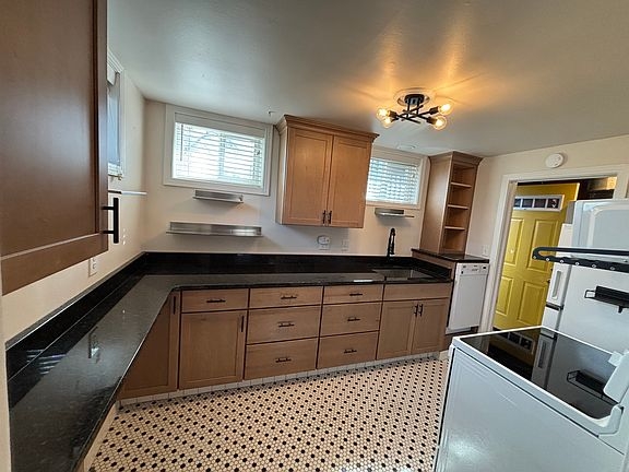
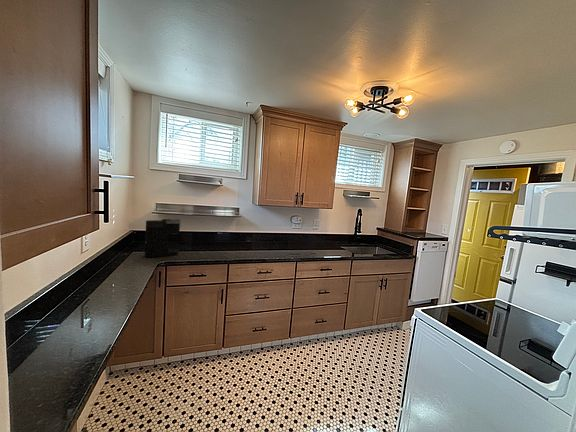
+ coffee maker [144,218,182,258]
